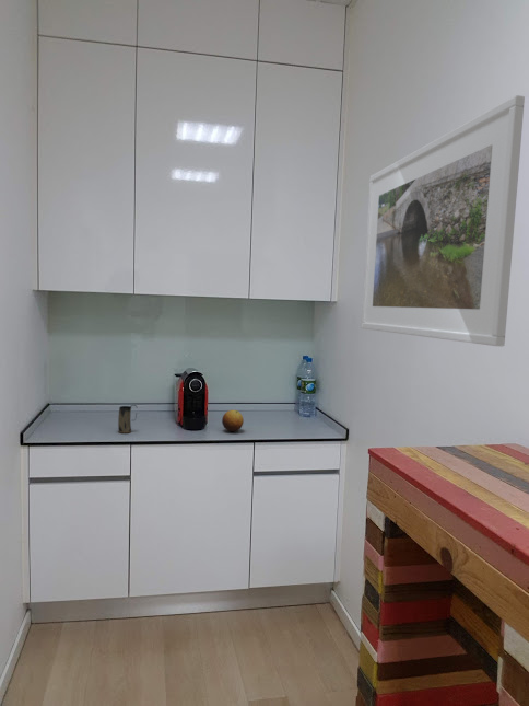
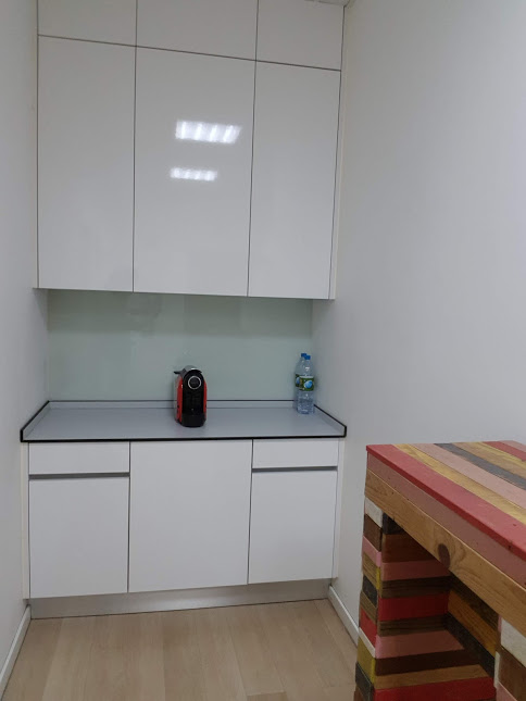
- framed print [360,94,526,347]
- fruit [221,409,245,432]
- mug [117,404,138,435]
